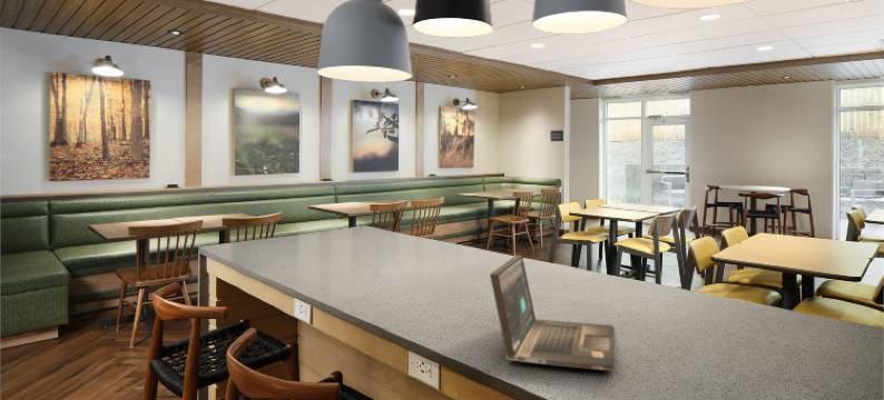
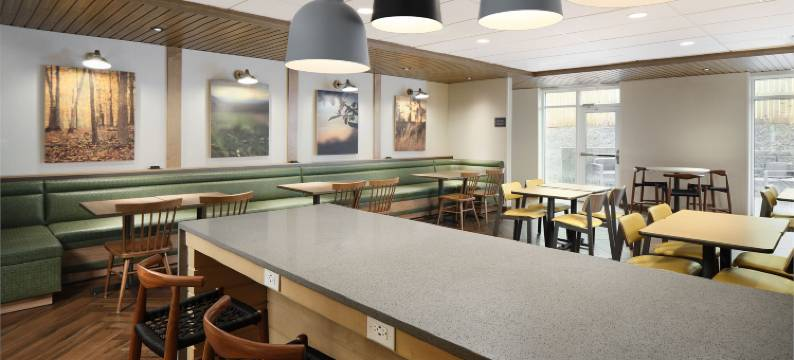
- laptop [489,254,615,372]
